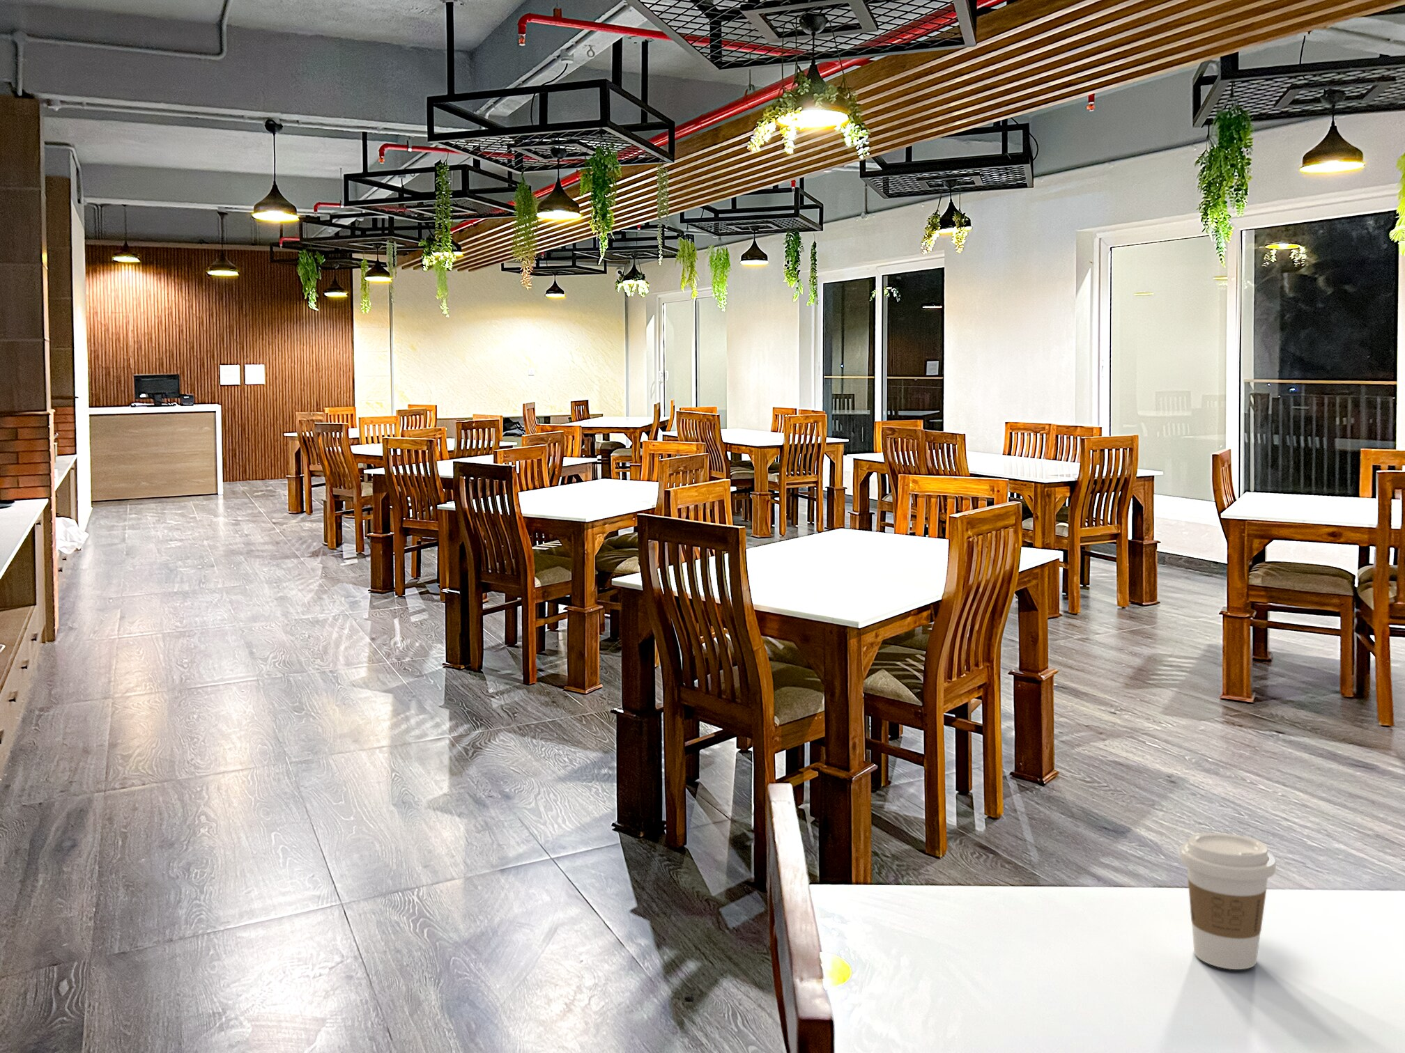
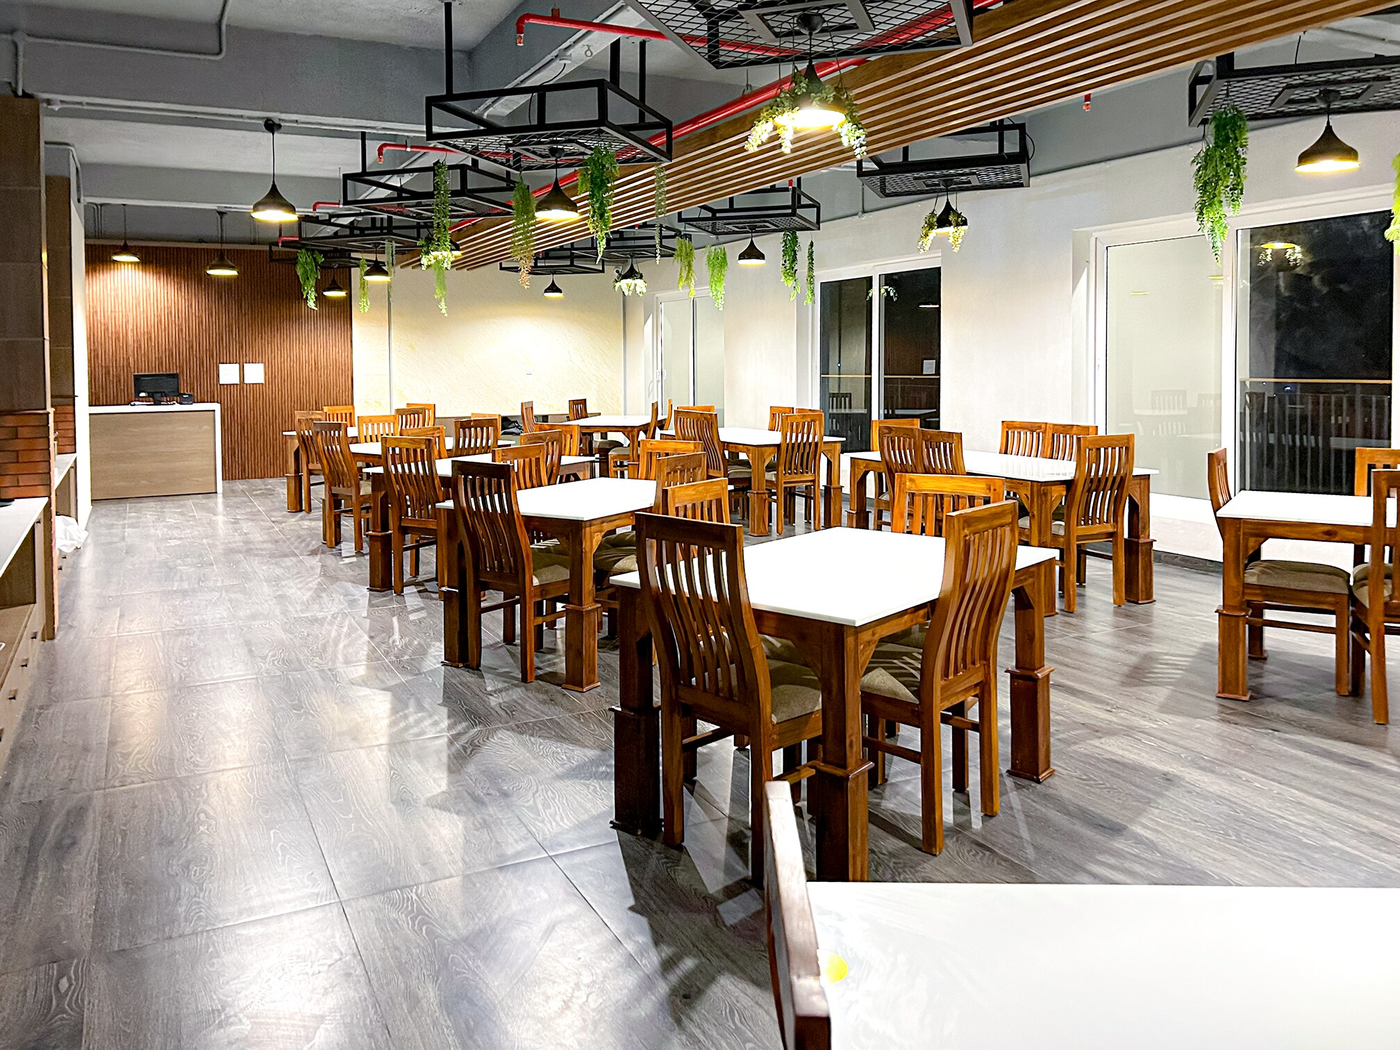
- coffee cup [1179,832,1277,970]
